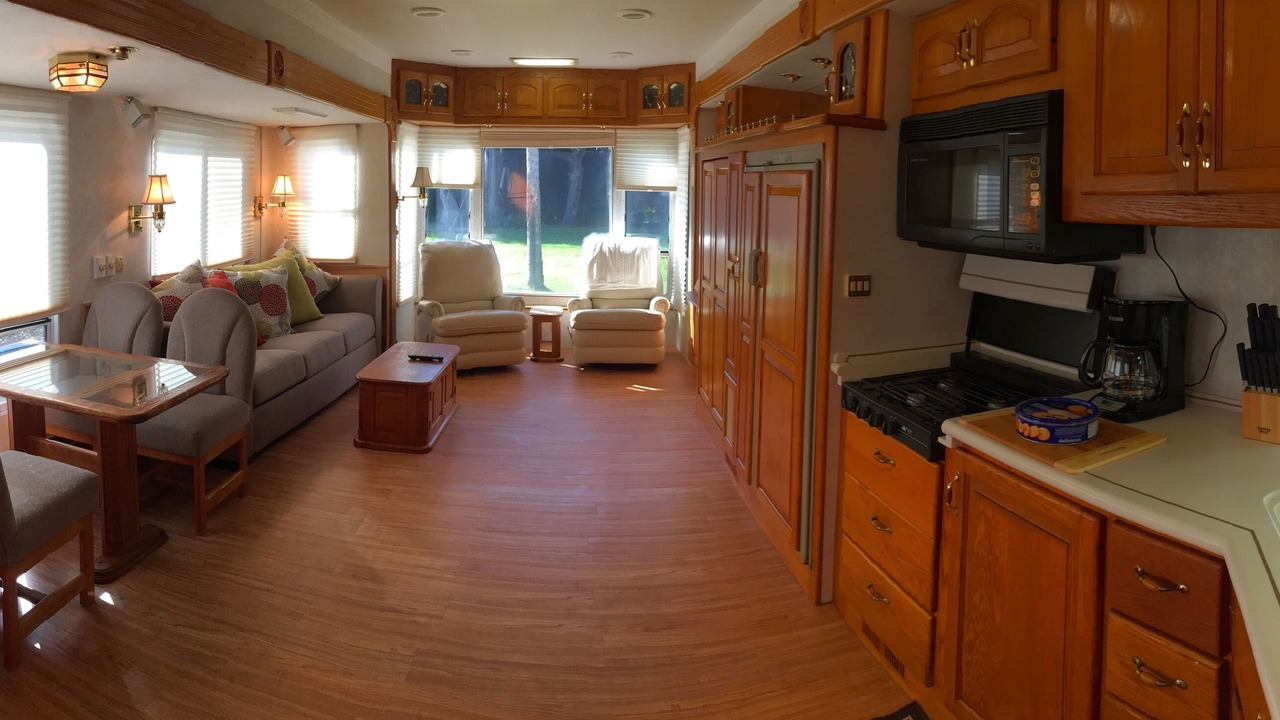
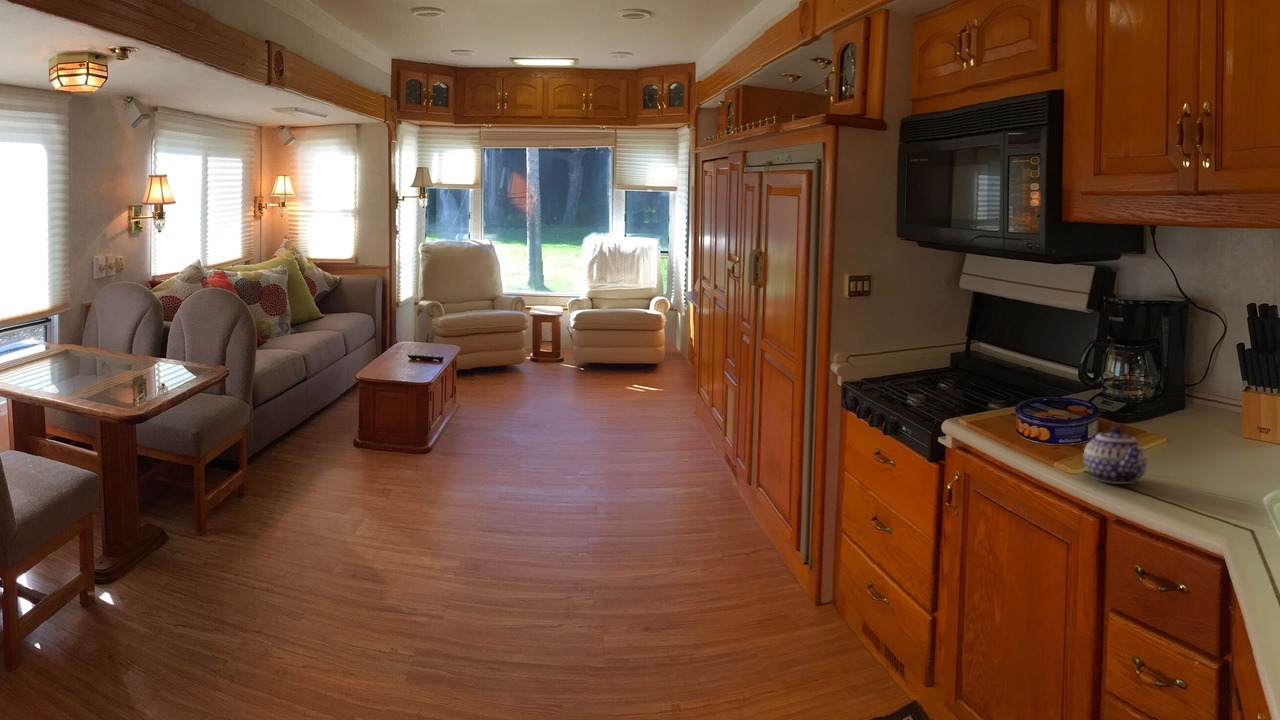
+ teapot [1083,426,1148,485]
